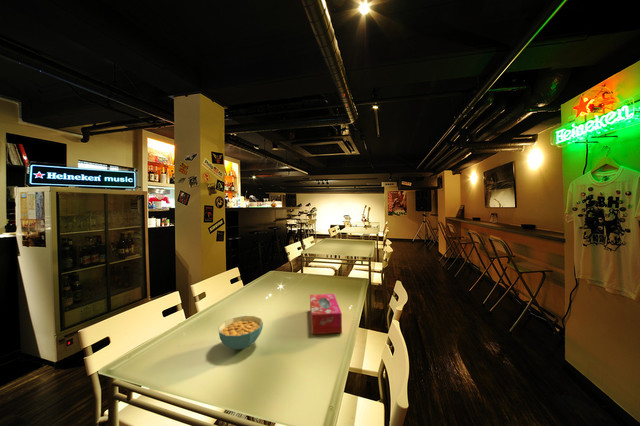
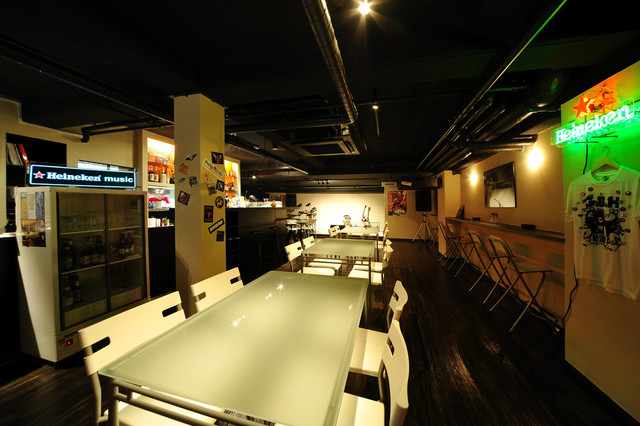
- cereal bowl [217,315,264,350]
- tissue box [309,293,343,335]
